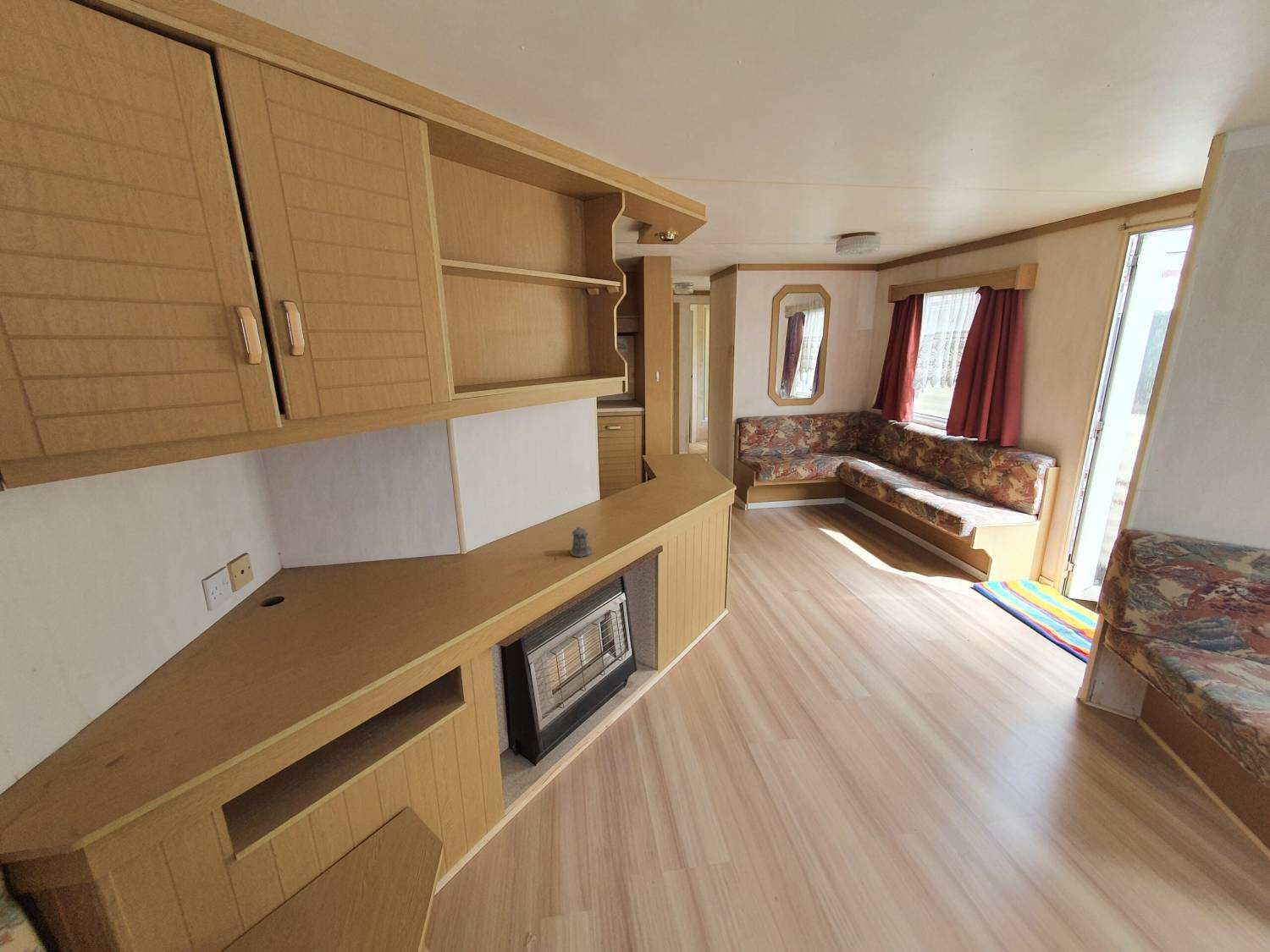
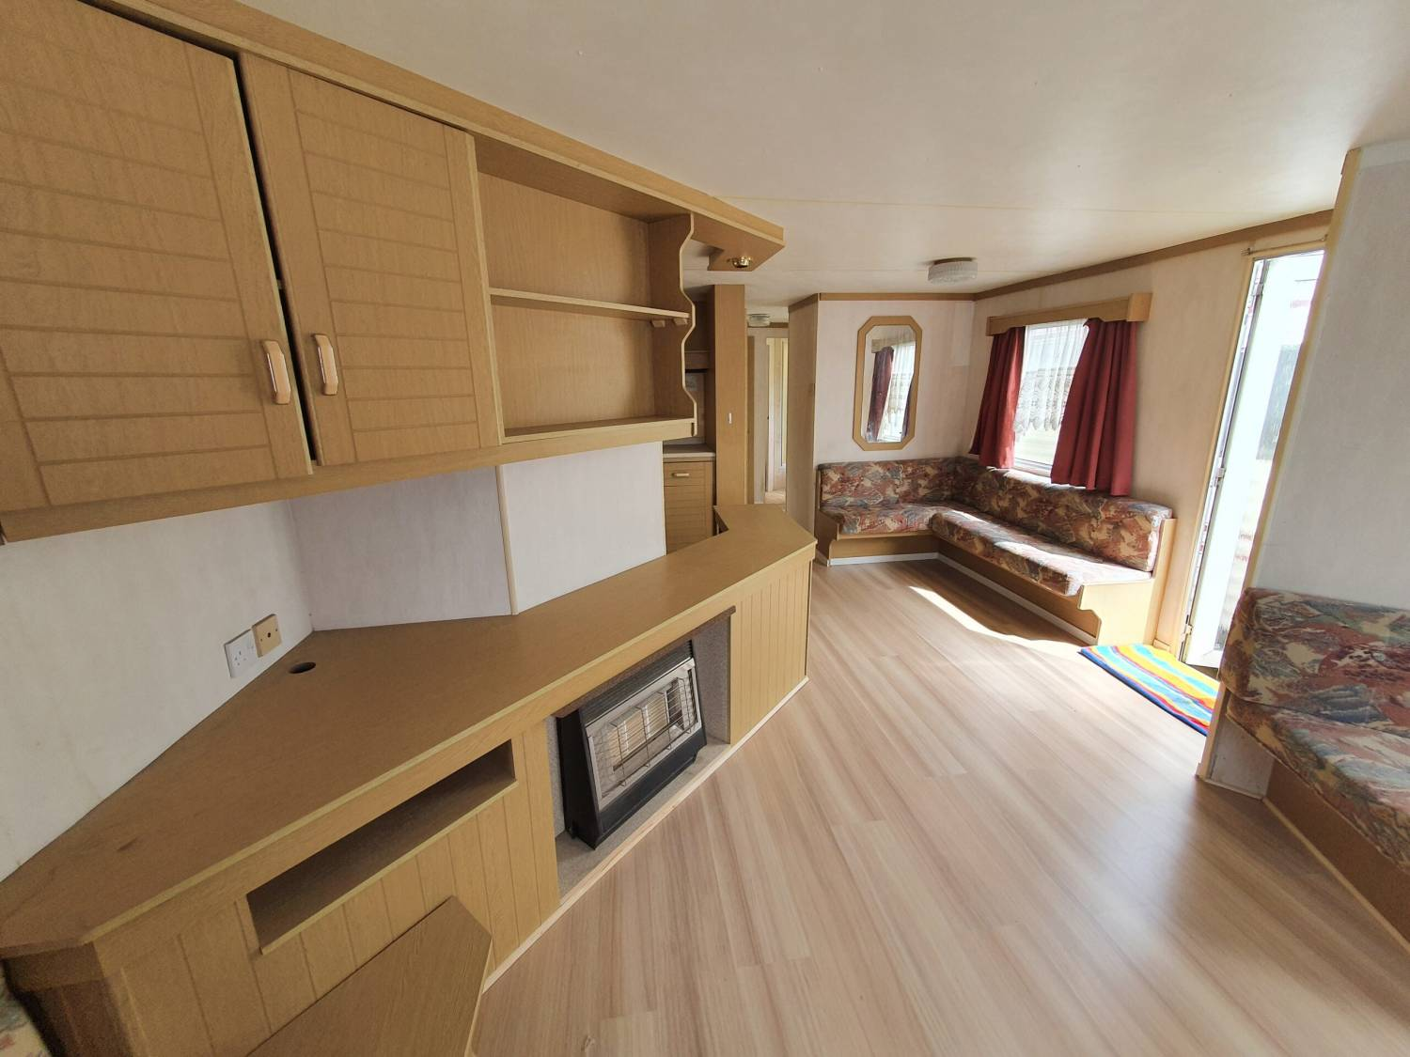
- pepper shaker [569,526,593,558]
